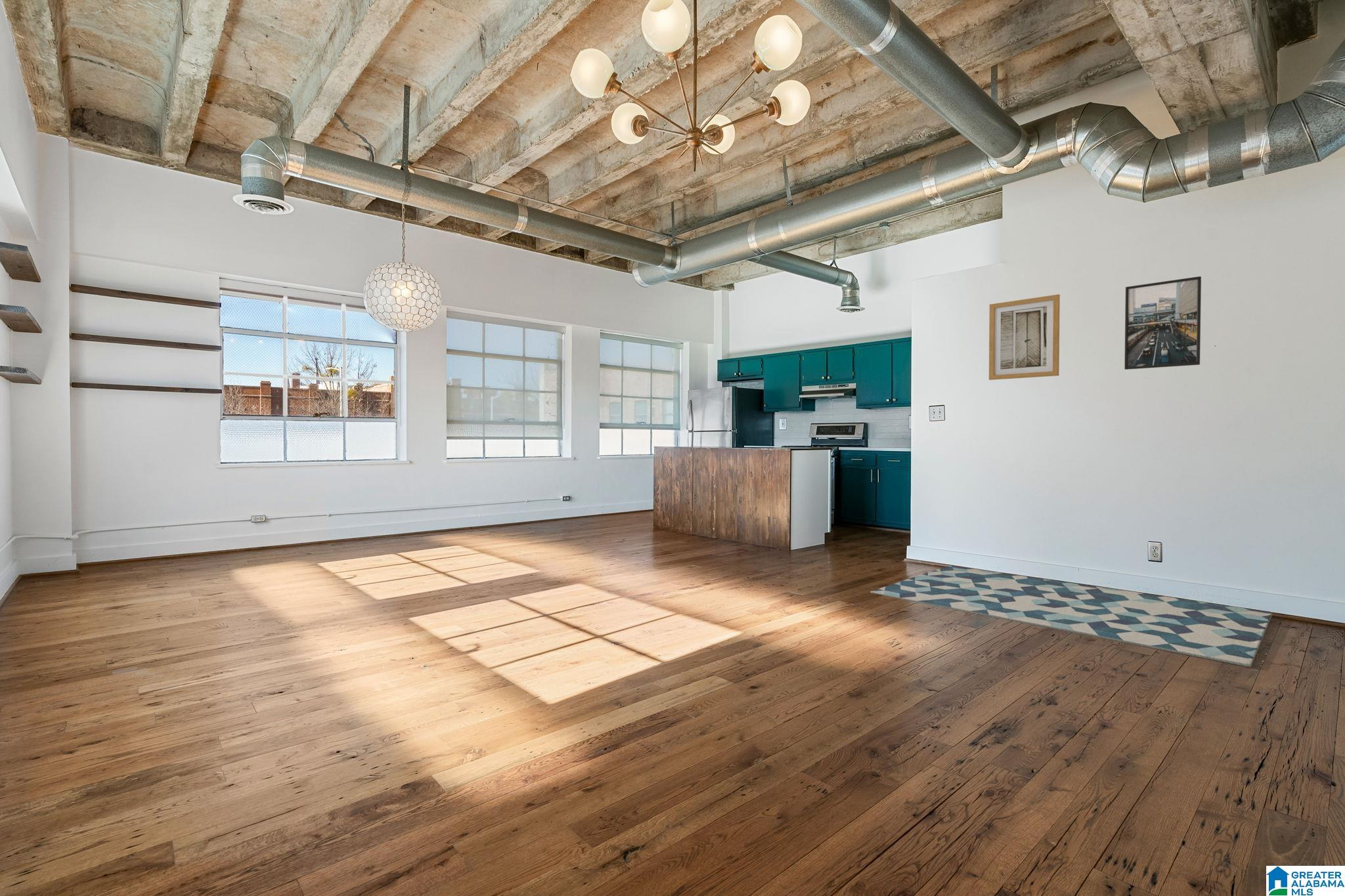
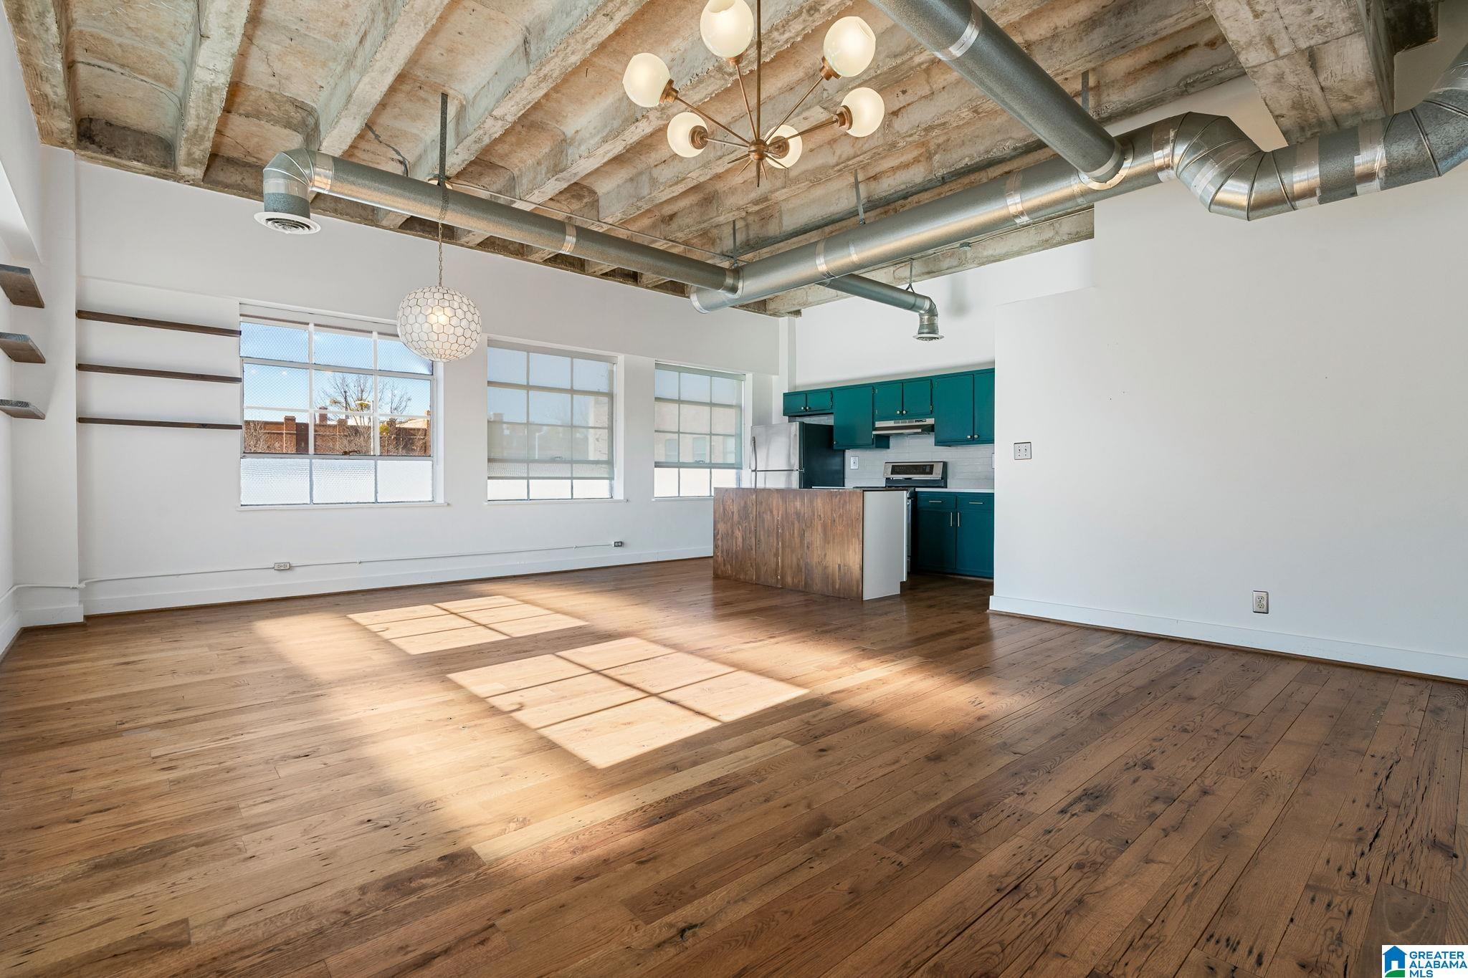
- rug [870,565,1273,668]
- wall art [988,293,1061,381]
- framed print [1124,276,1202,370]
